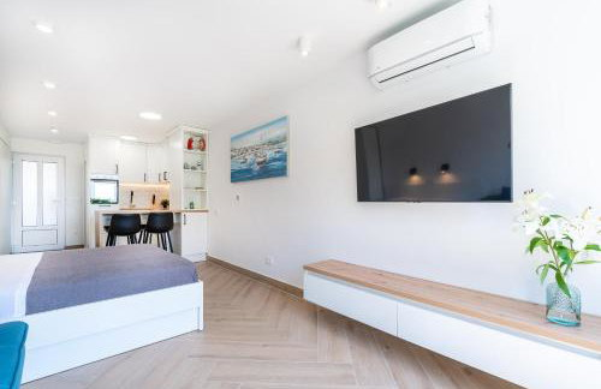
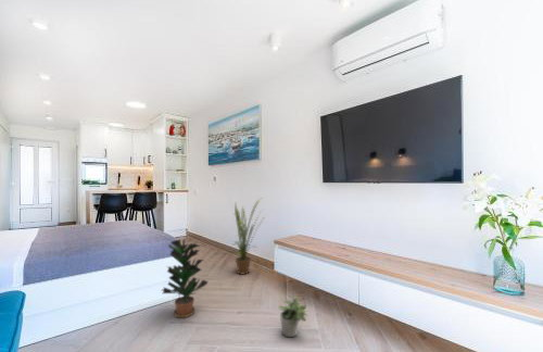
+ potted plant [278,292,308,338]
+ potted plant [161,238,209,318]
+ house plant [232,197,267,275]
